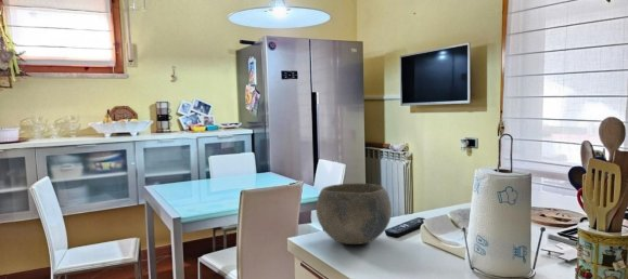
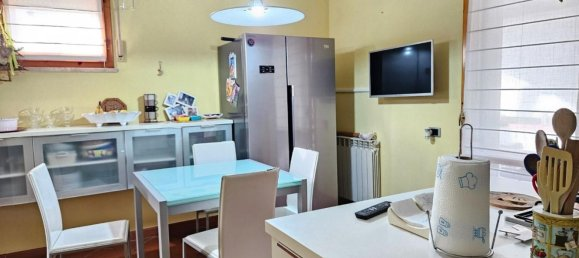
- bowl [315,183,393,245]
